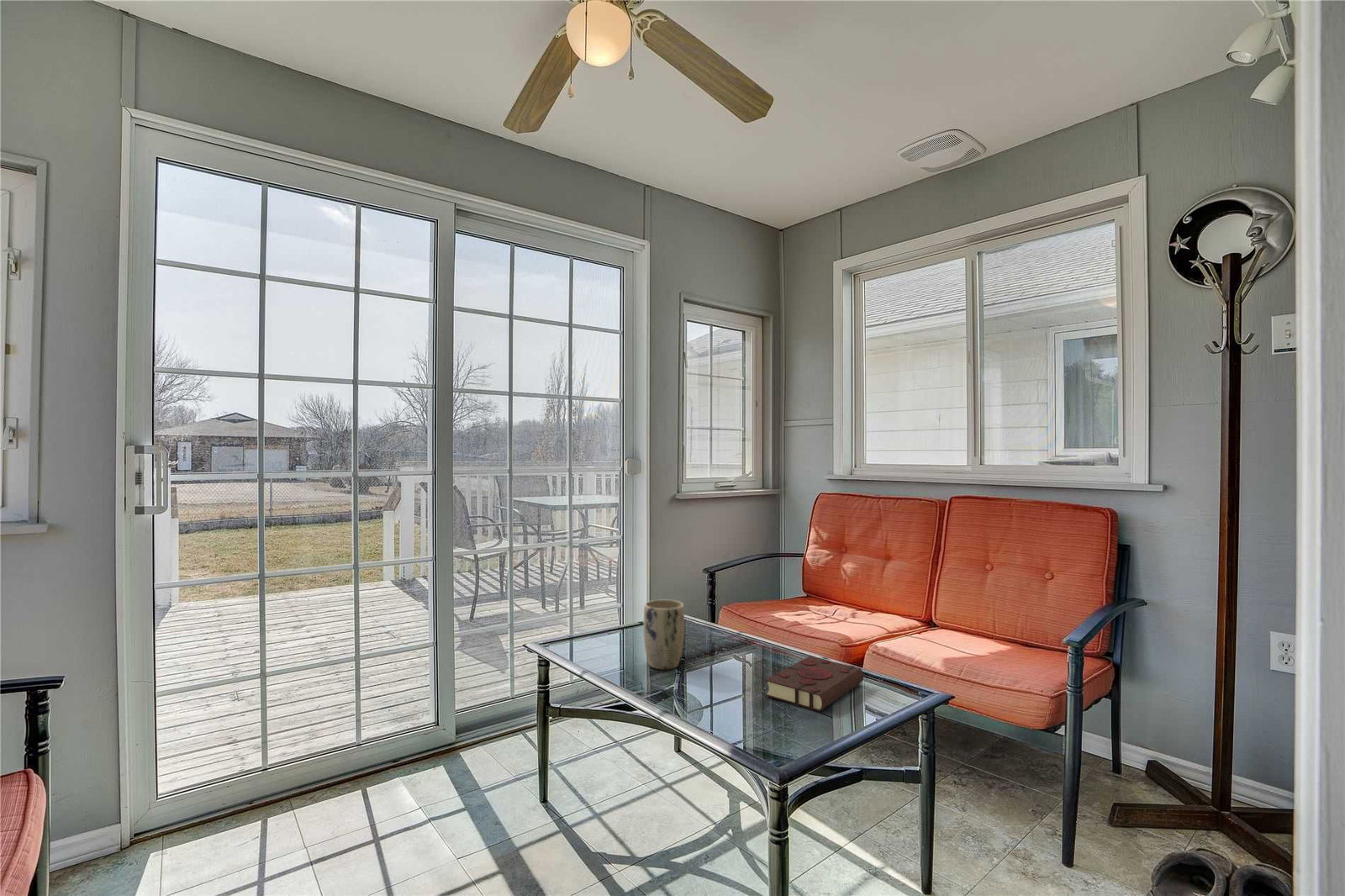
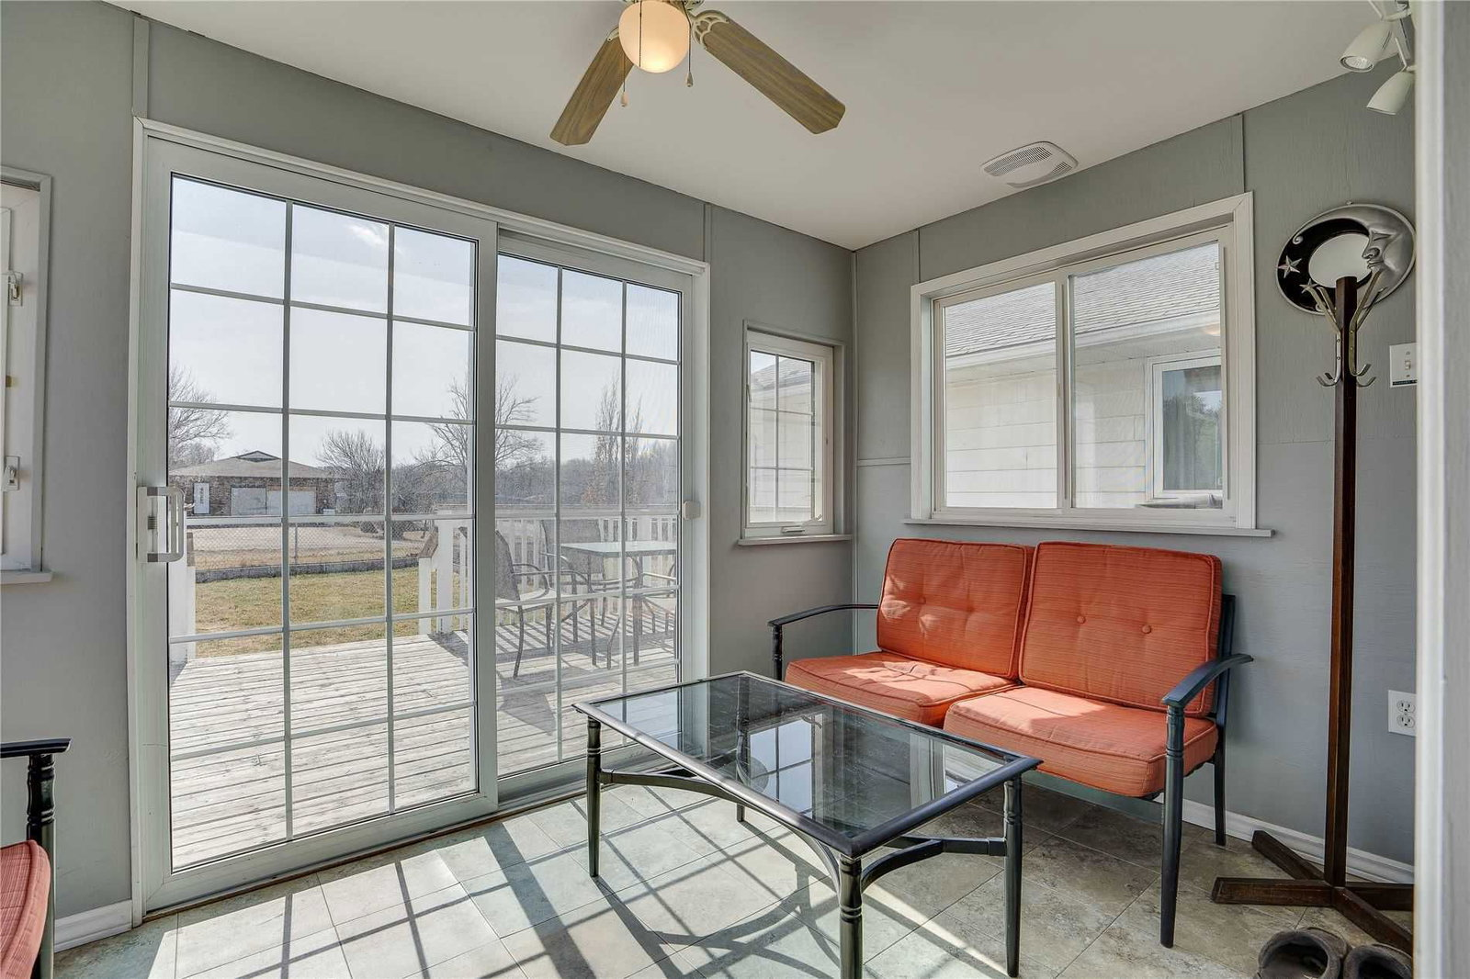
- book [764,656,864,712]
- plant pot [643,599,685,671]
